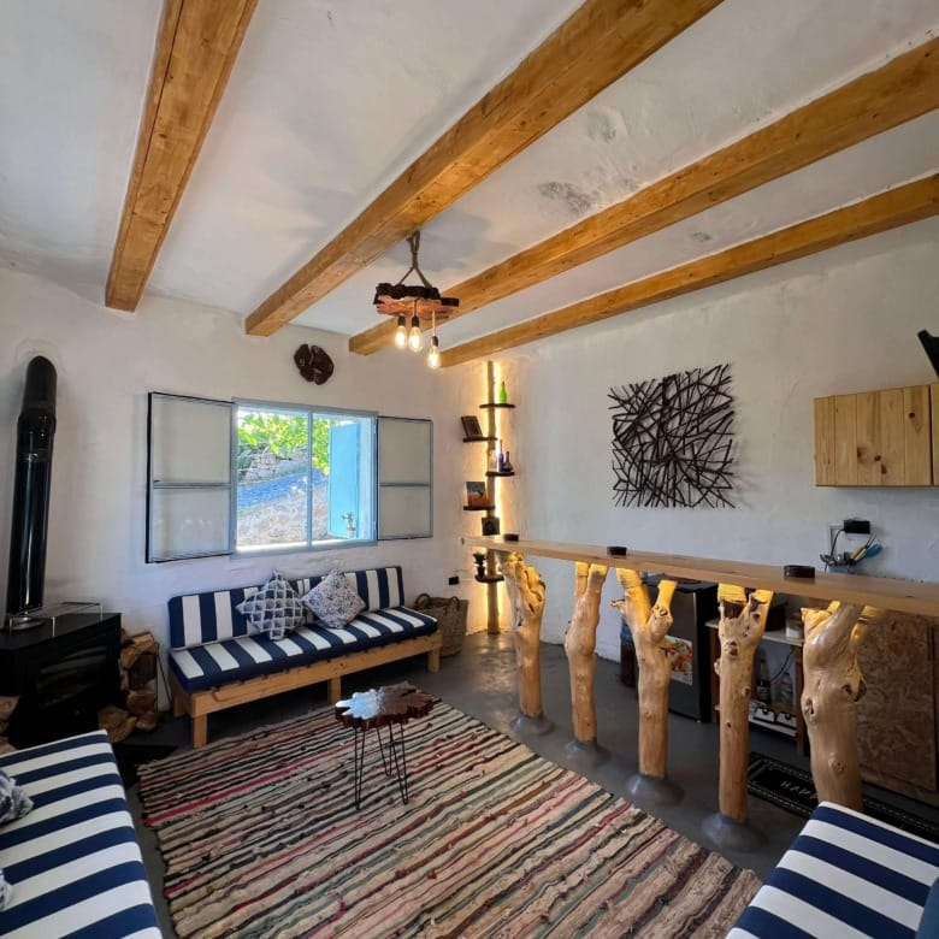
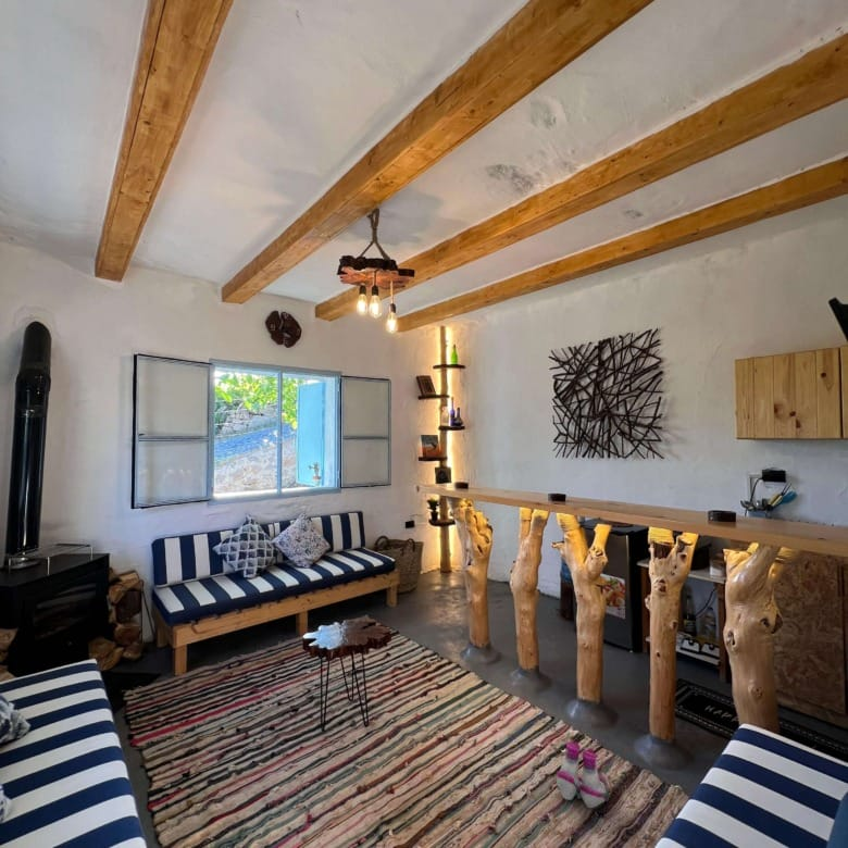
+ boots [556,741,610,809]
